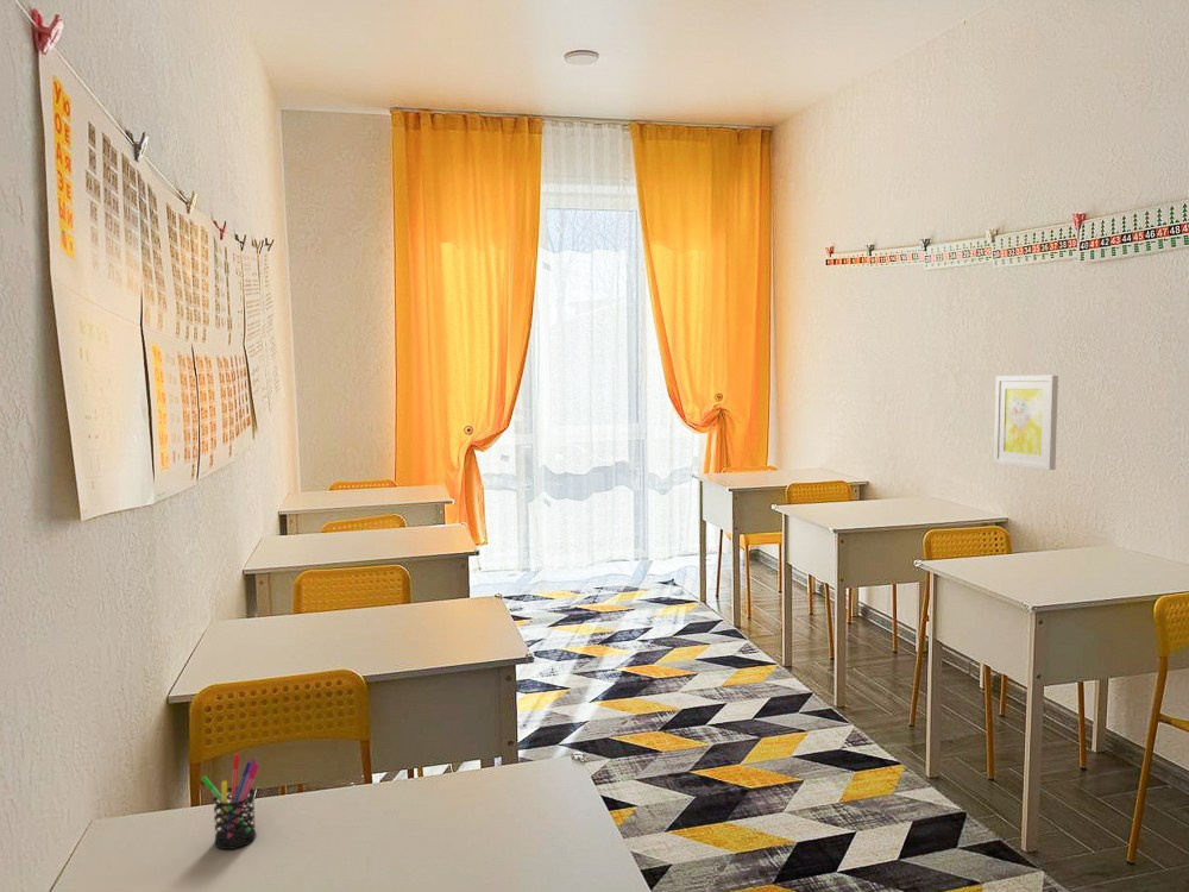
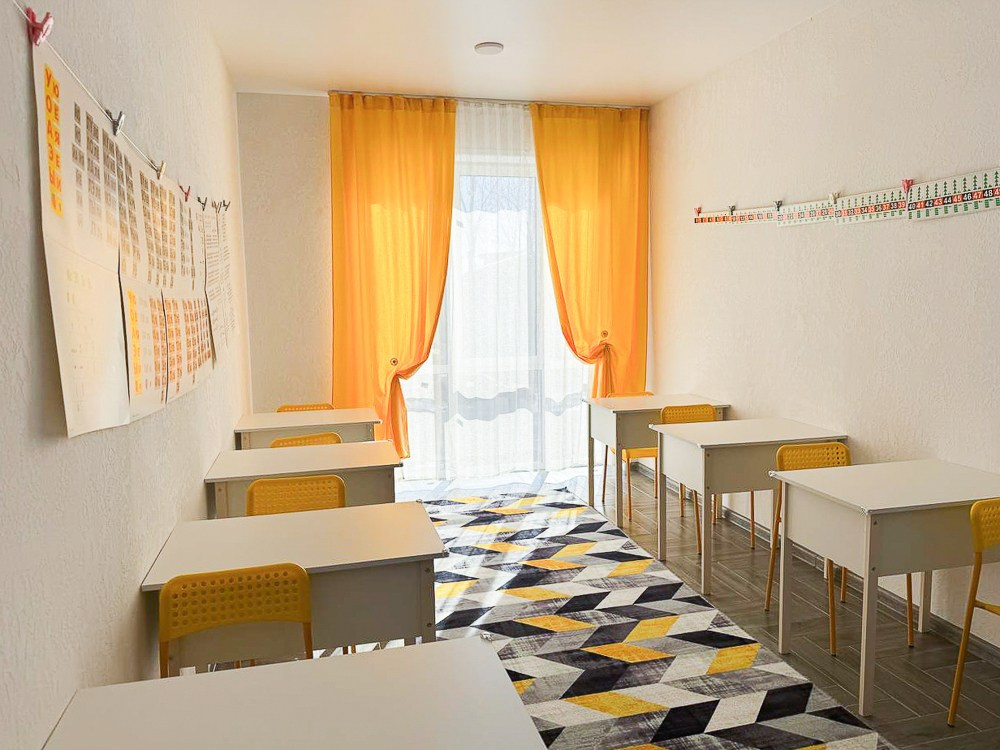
- wall art [993,375,1059,471]
- pen holder [200,753,260,850]
